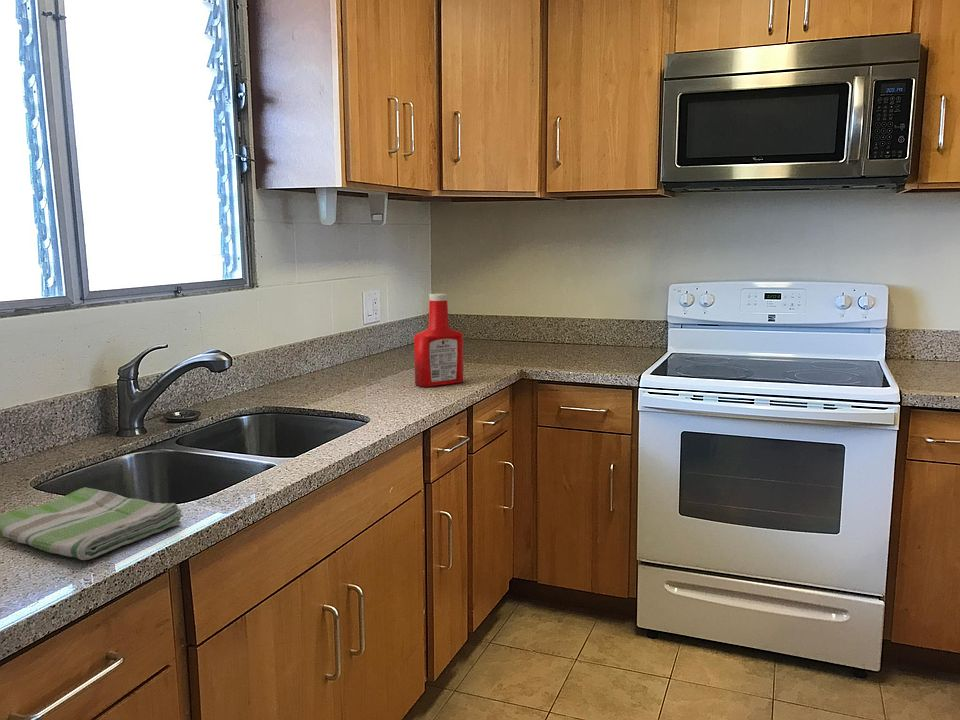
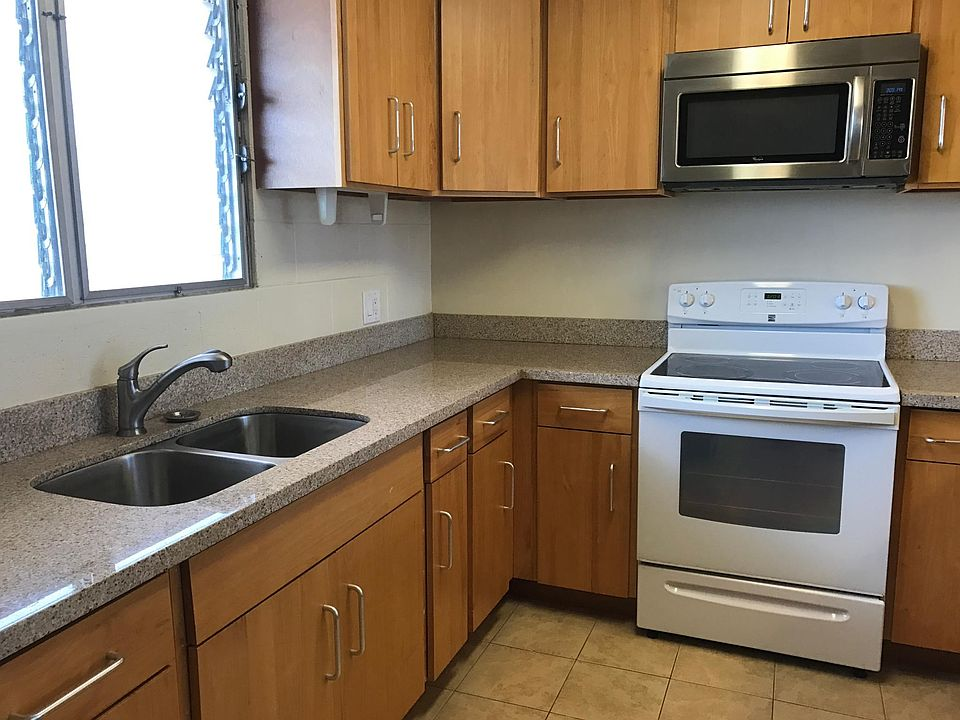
- soap bottle [413,293,464,388]
- dish towel [0,486,184,561]
